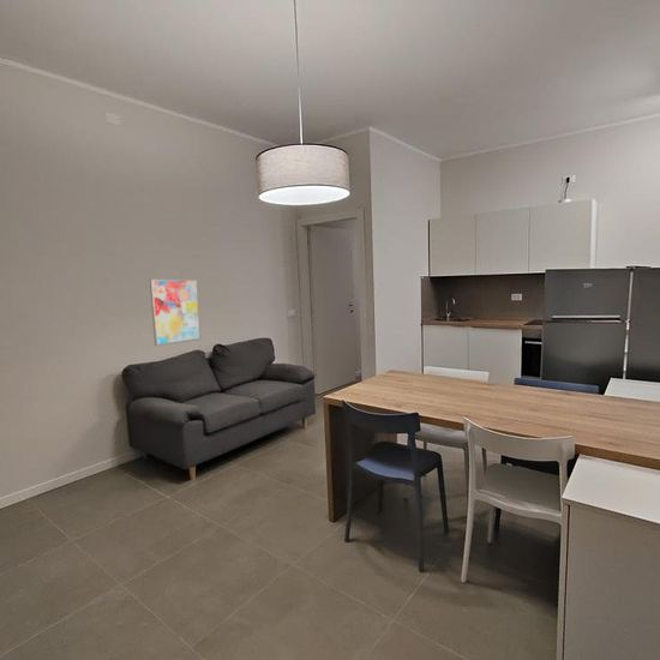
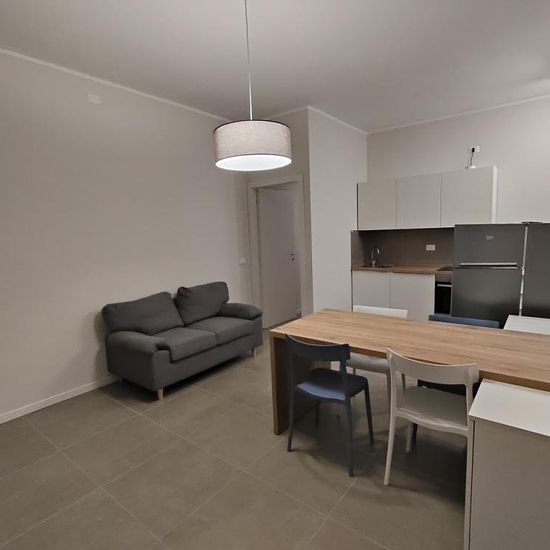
- wall art [149,278,202,347]
